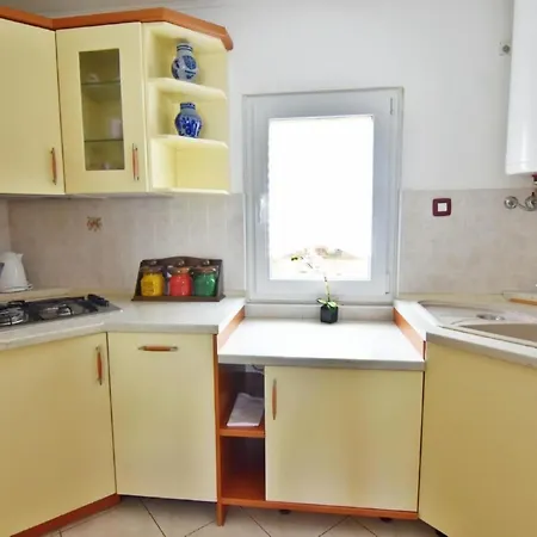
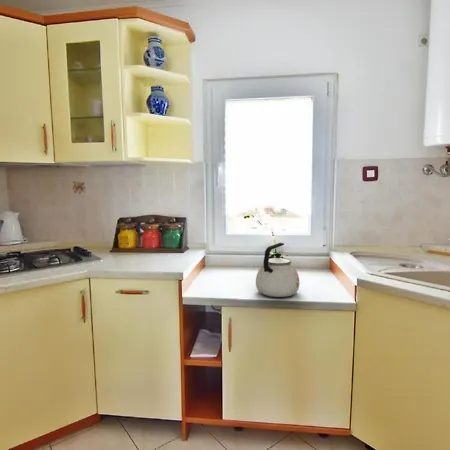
+ kettle [255,242,300,298]
